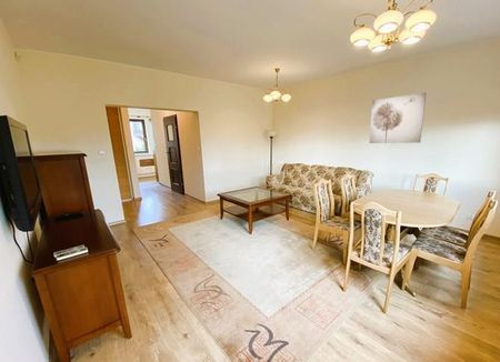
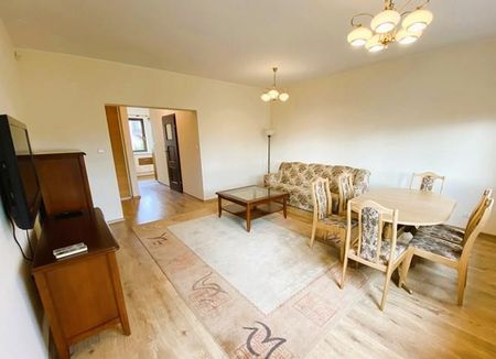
- wall art [369,91,427,144]
